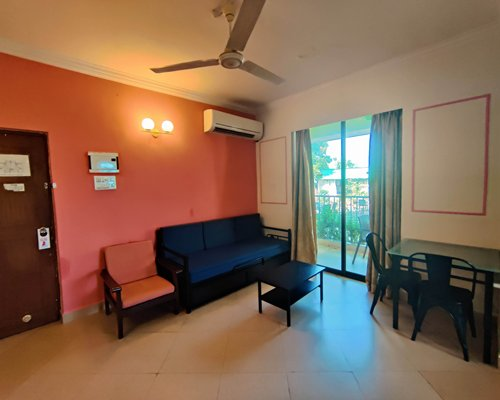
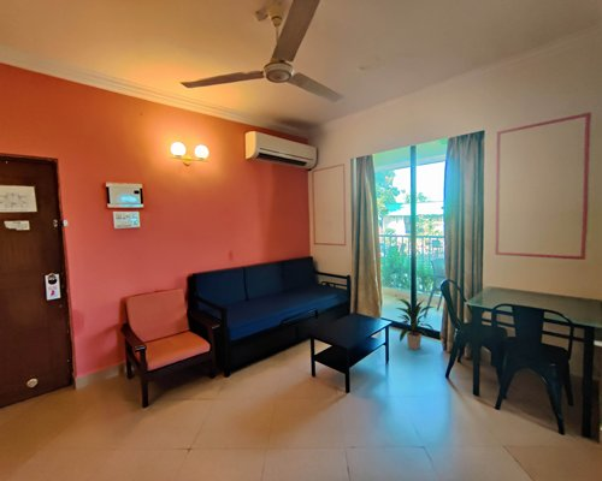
+ indoor plant [395,296,436,351]
